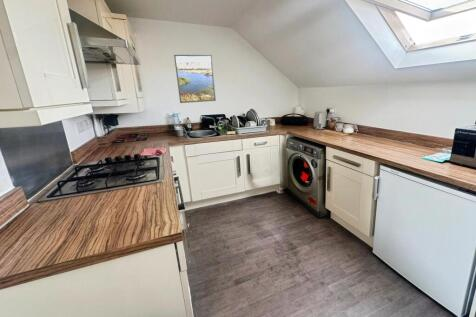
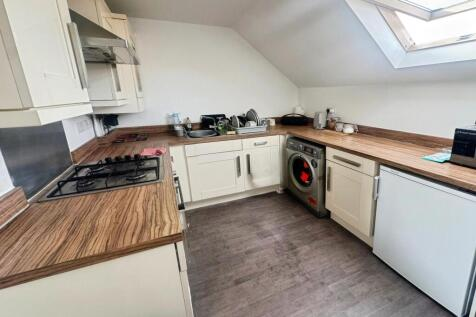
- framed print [173,54,217,104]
